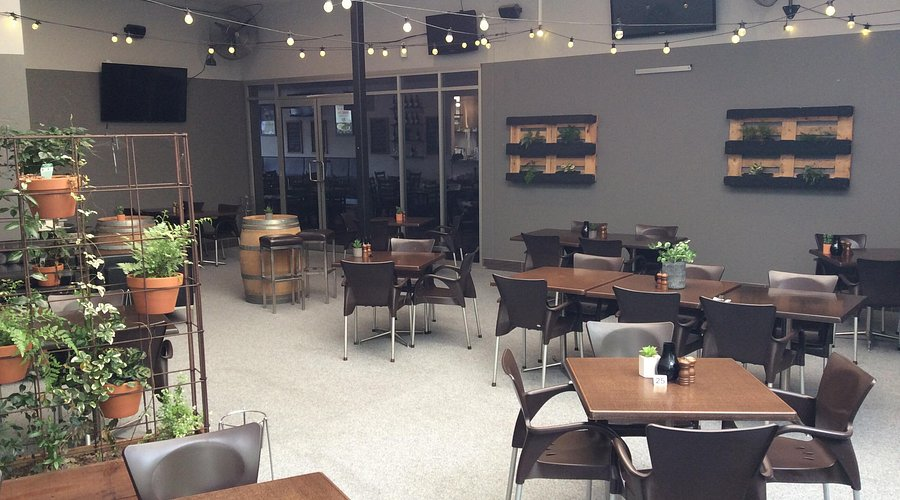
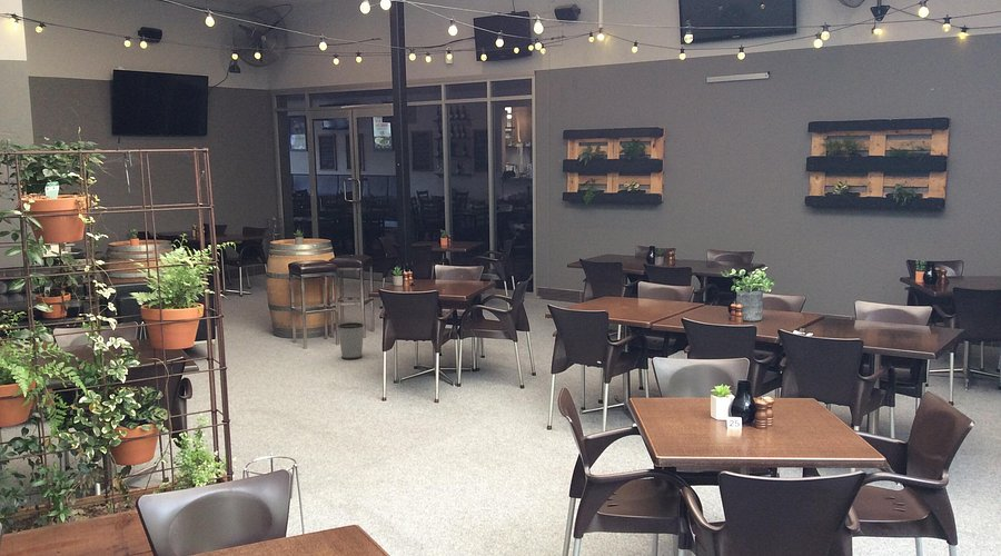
+ wastebasket [337,321,365,360]
